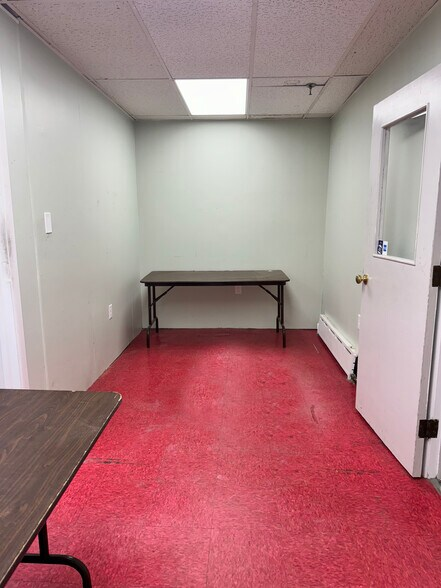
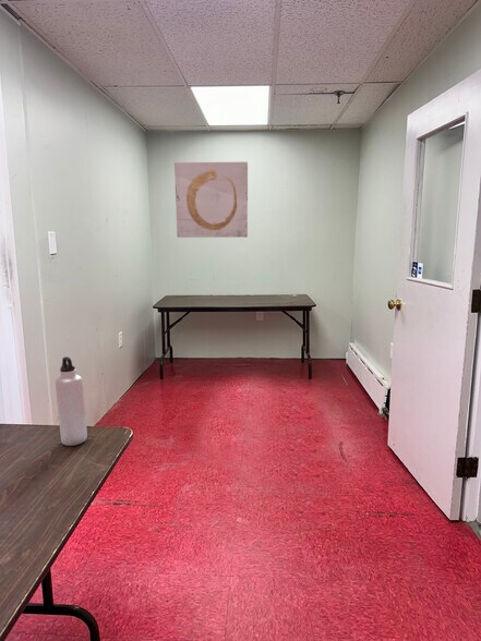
+ water bottle [55,355,88,447]
+ wall art [173,161,249,239]
